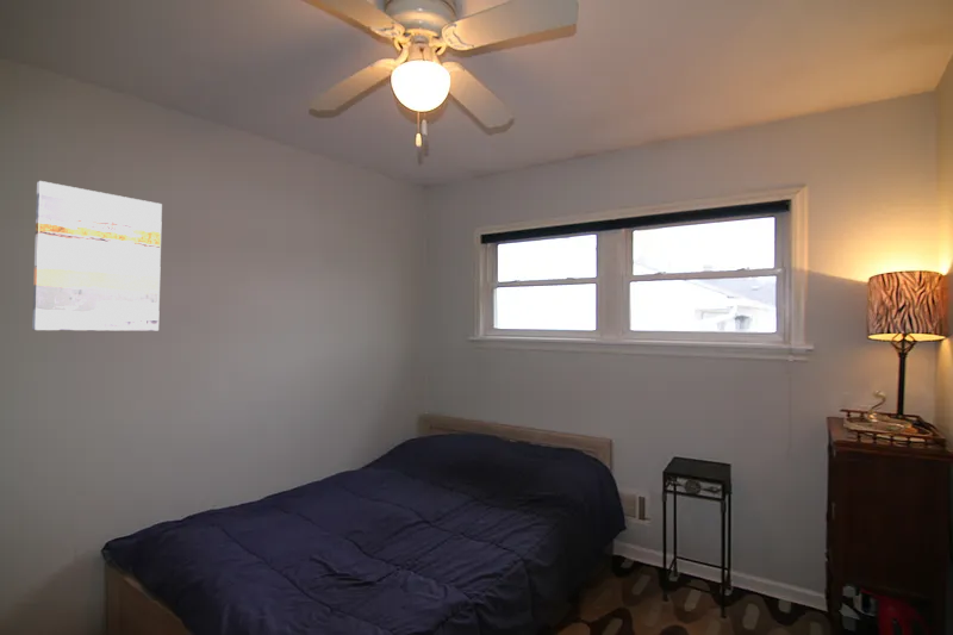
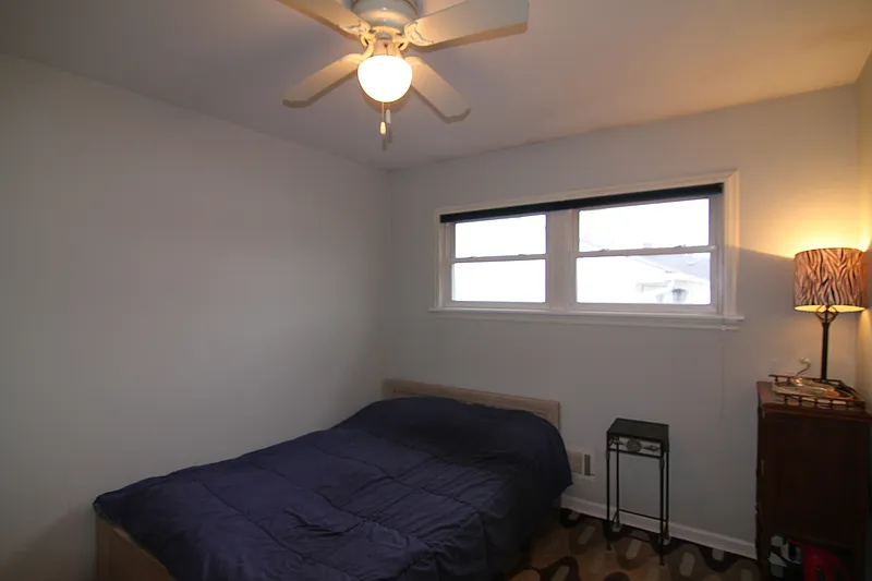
- wall art [31,180,163,331]
